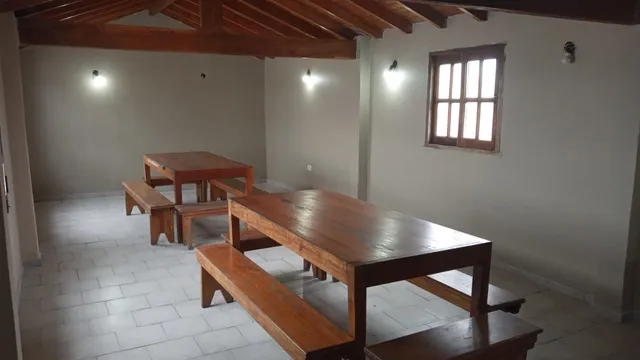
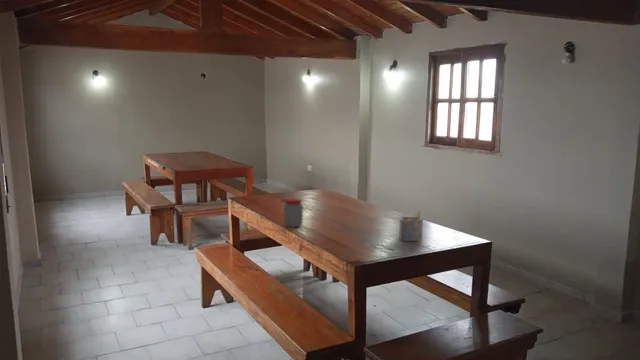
+ jar [283,198,304,228]
+ napkin holder [398,210,424,242]
